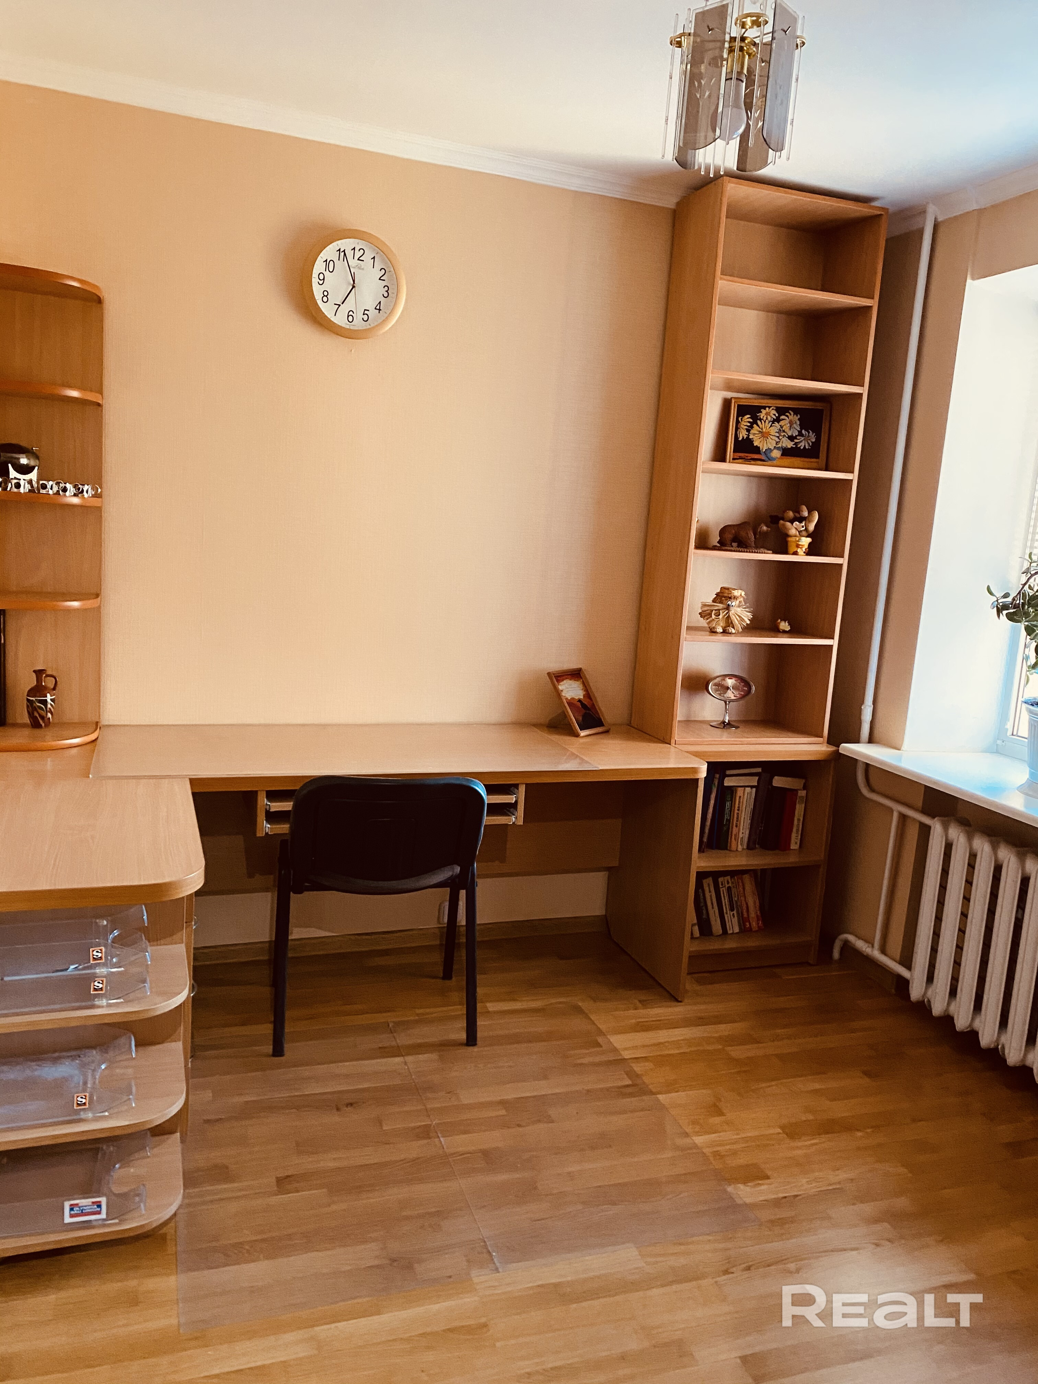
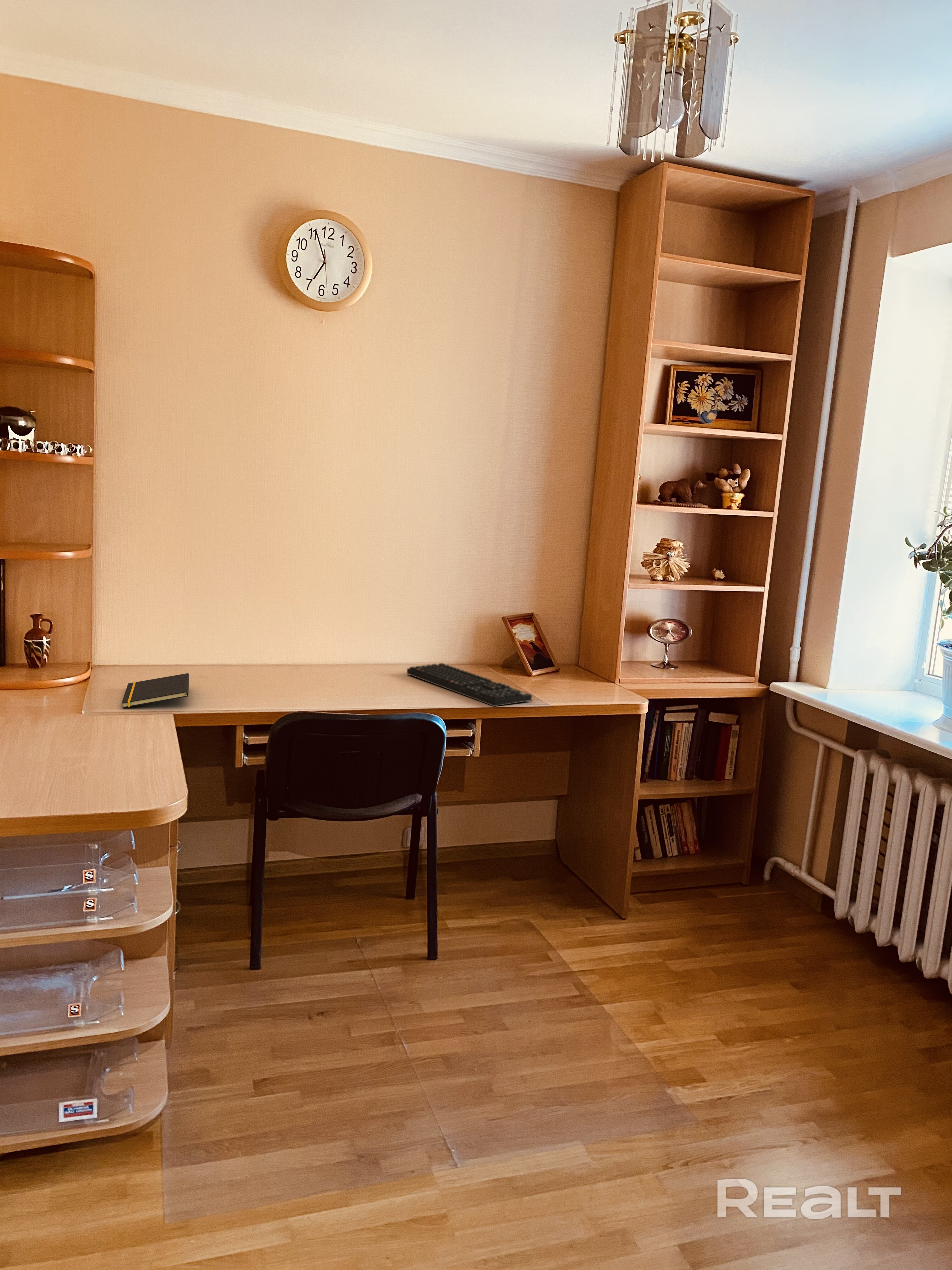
+ keyboard [406,663,532,707]
+ notepad [122,673,190,708]
